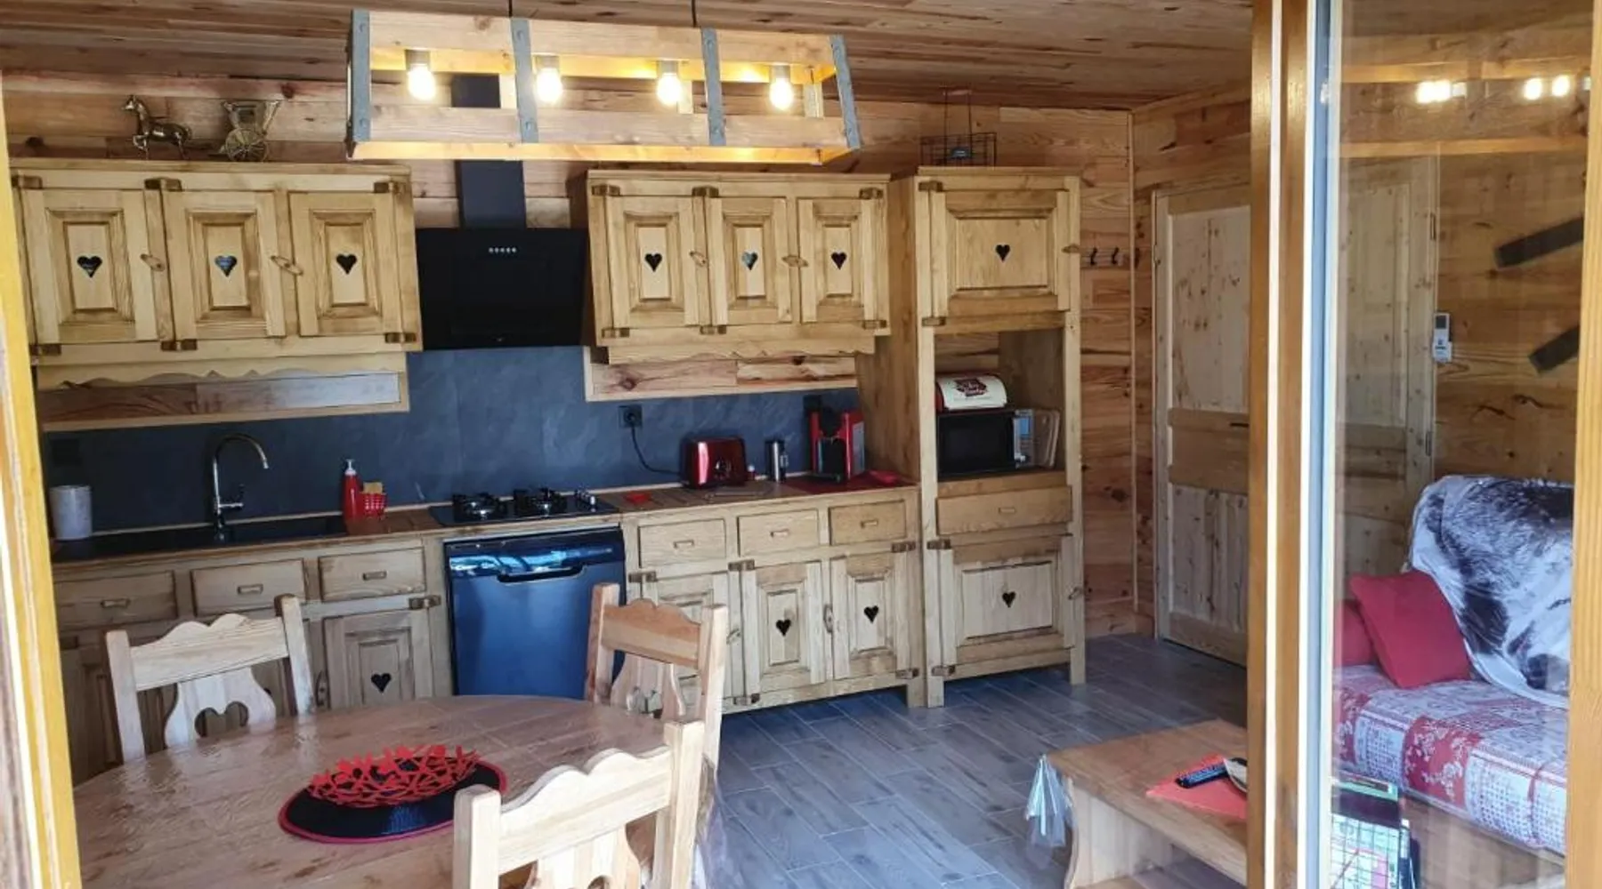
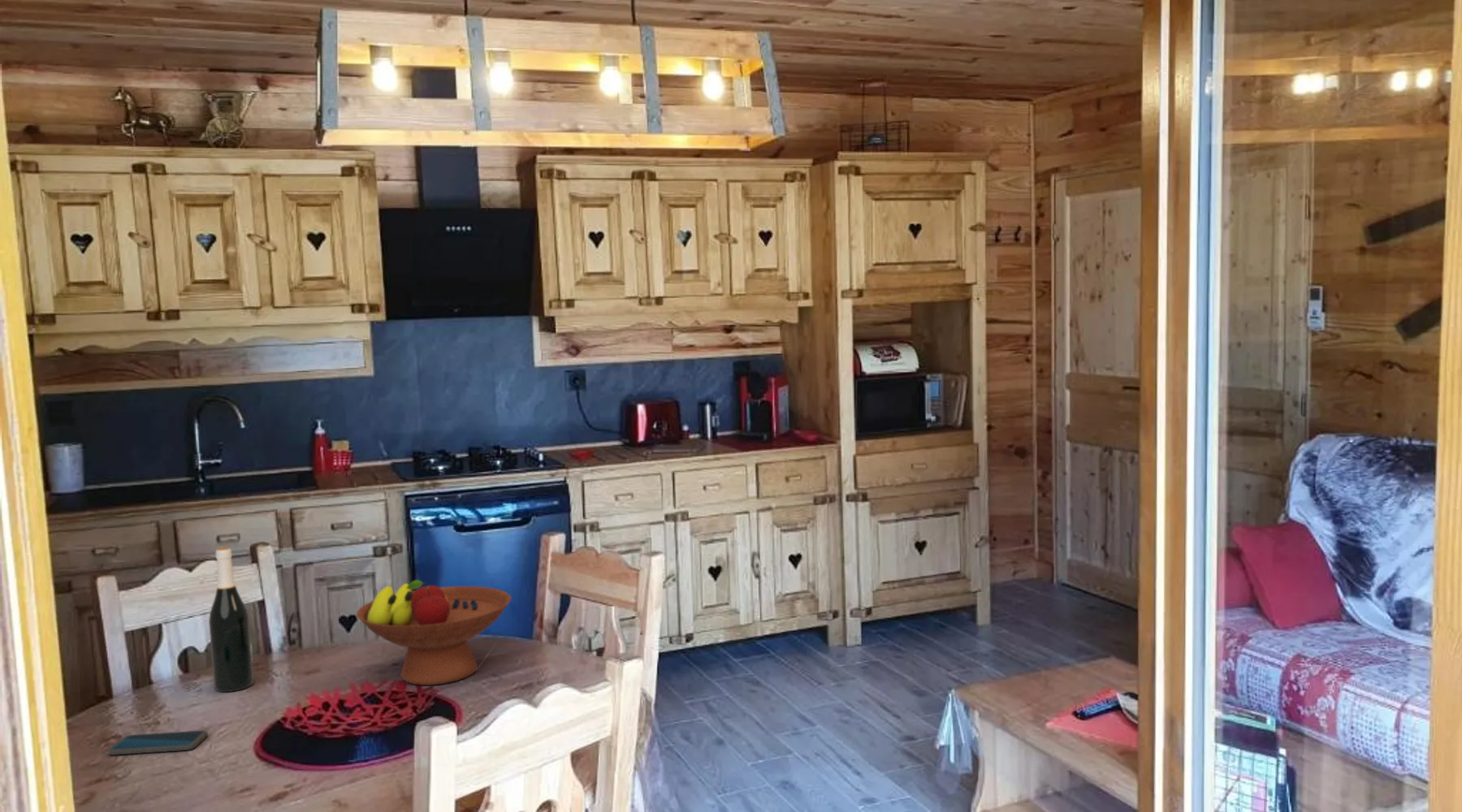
+ smartphone [108,729,209,756]
+ fruit bowl [356,579,513,686]
+ wine bottle [208,546,254,693]
